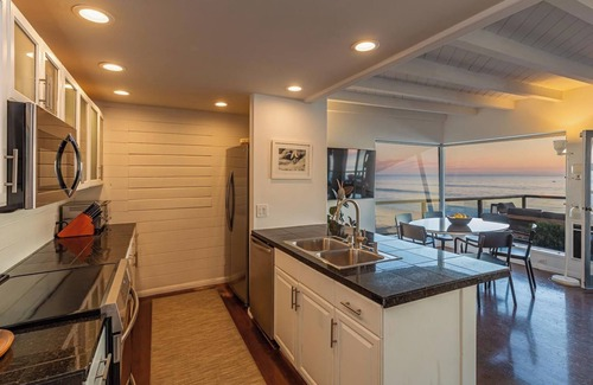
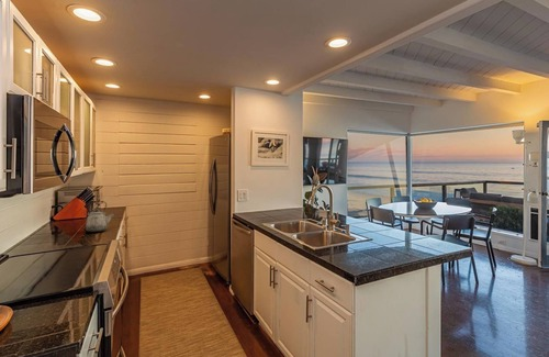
+ kettle [85,200,115,234]
